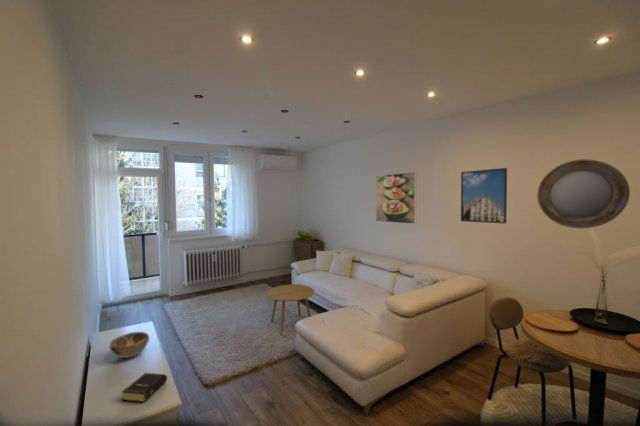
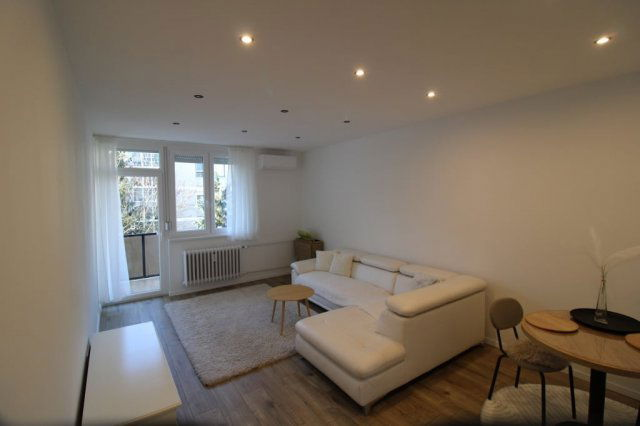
- book [121,372,169,403]
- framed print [460,167,508,224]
- decorative bowl [109,331,150,359]
- home mirror [536,159,631,229]
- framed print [375,171,417,225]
